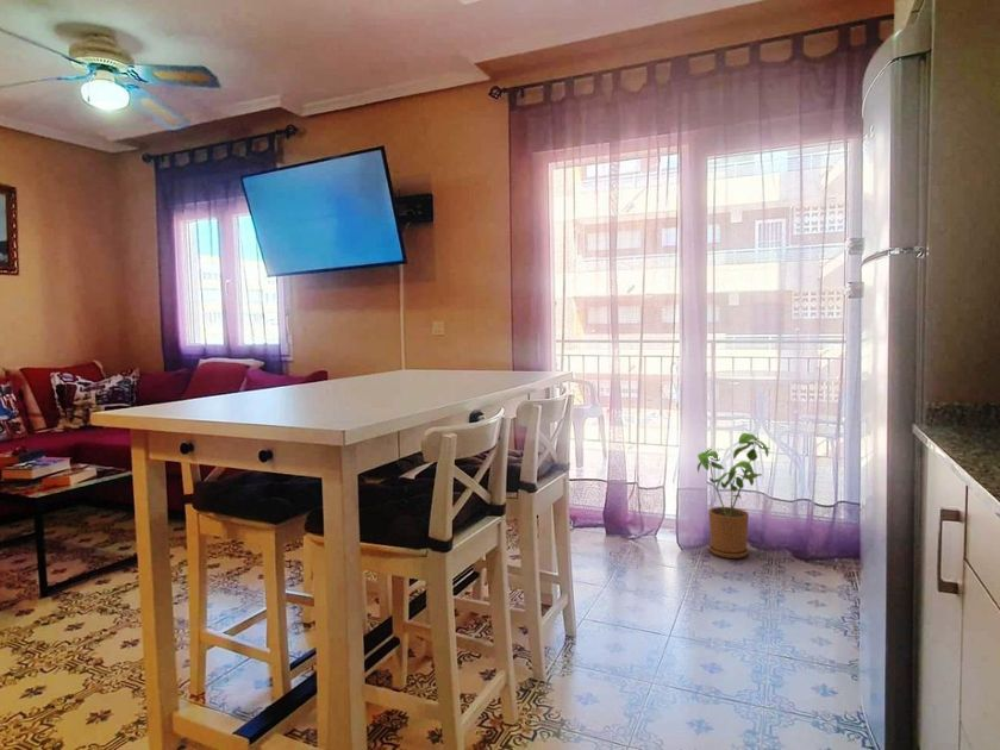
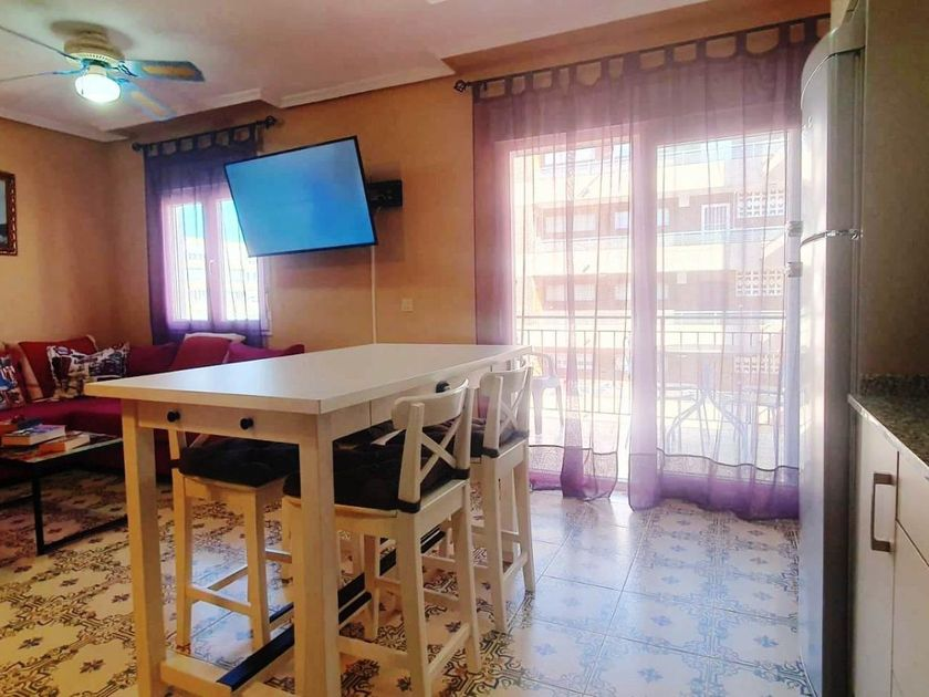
- house plant [696,432,771,560]
